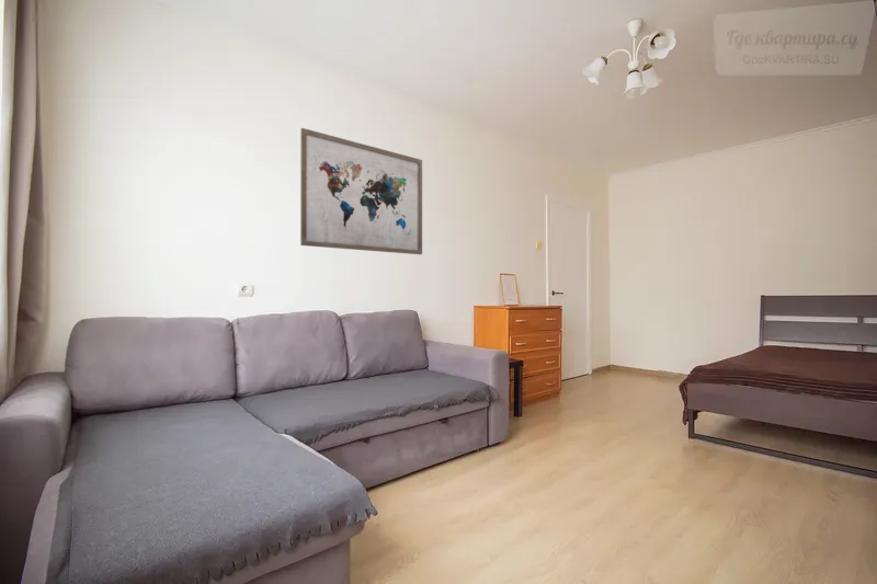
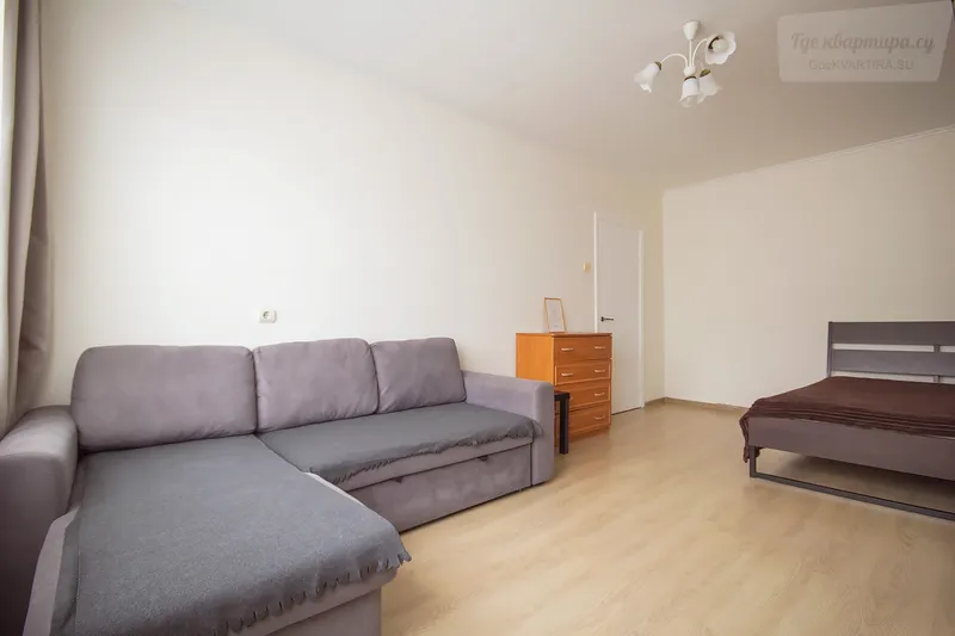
- wall art [299,127,423,255]
